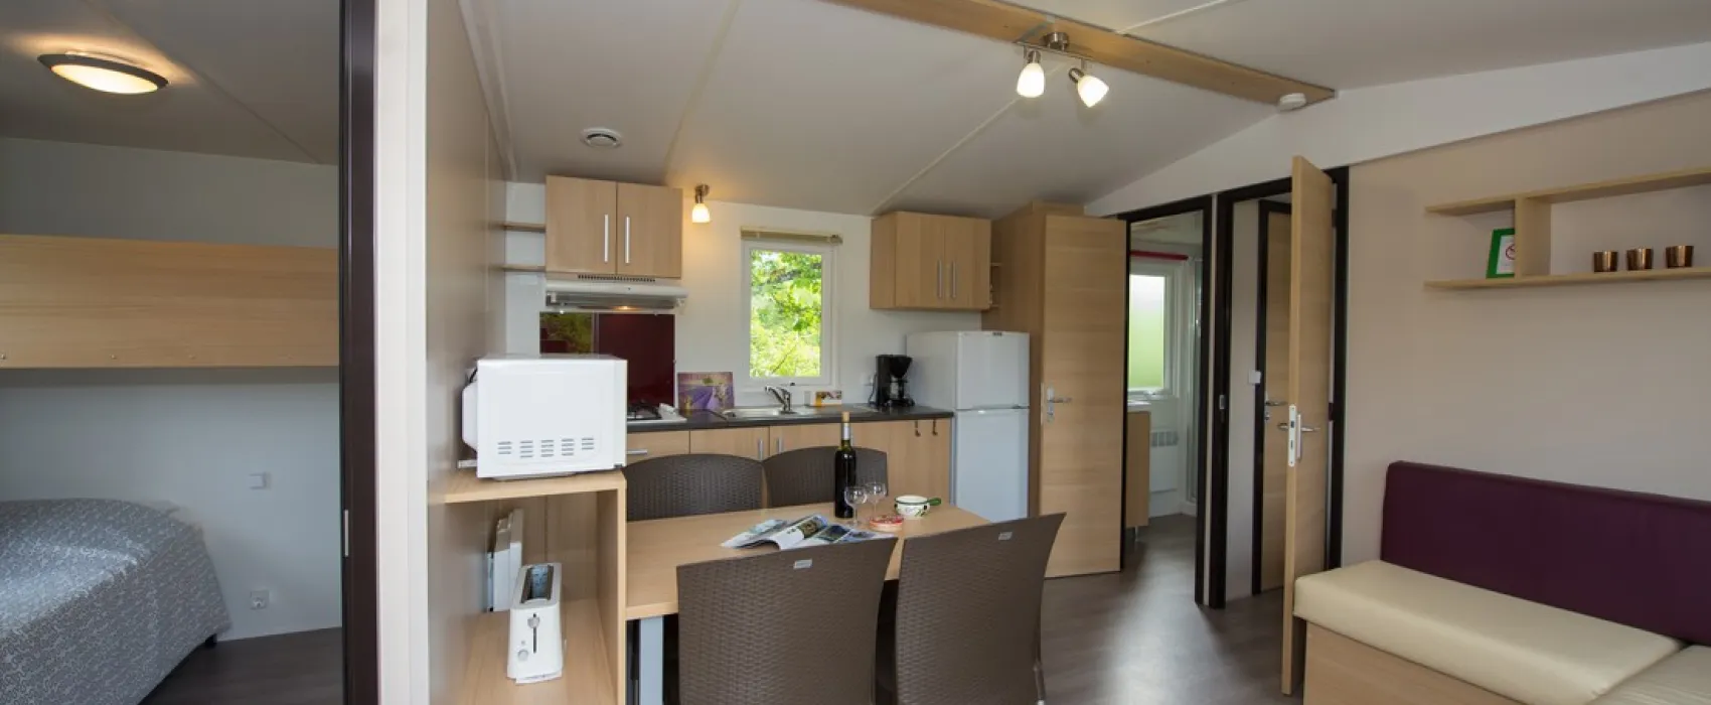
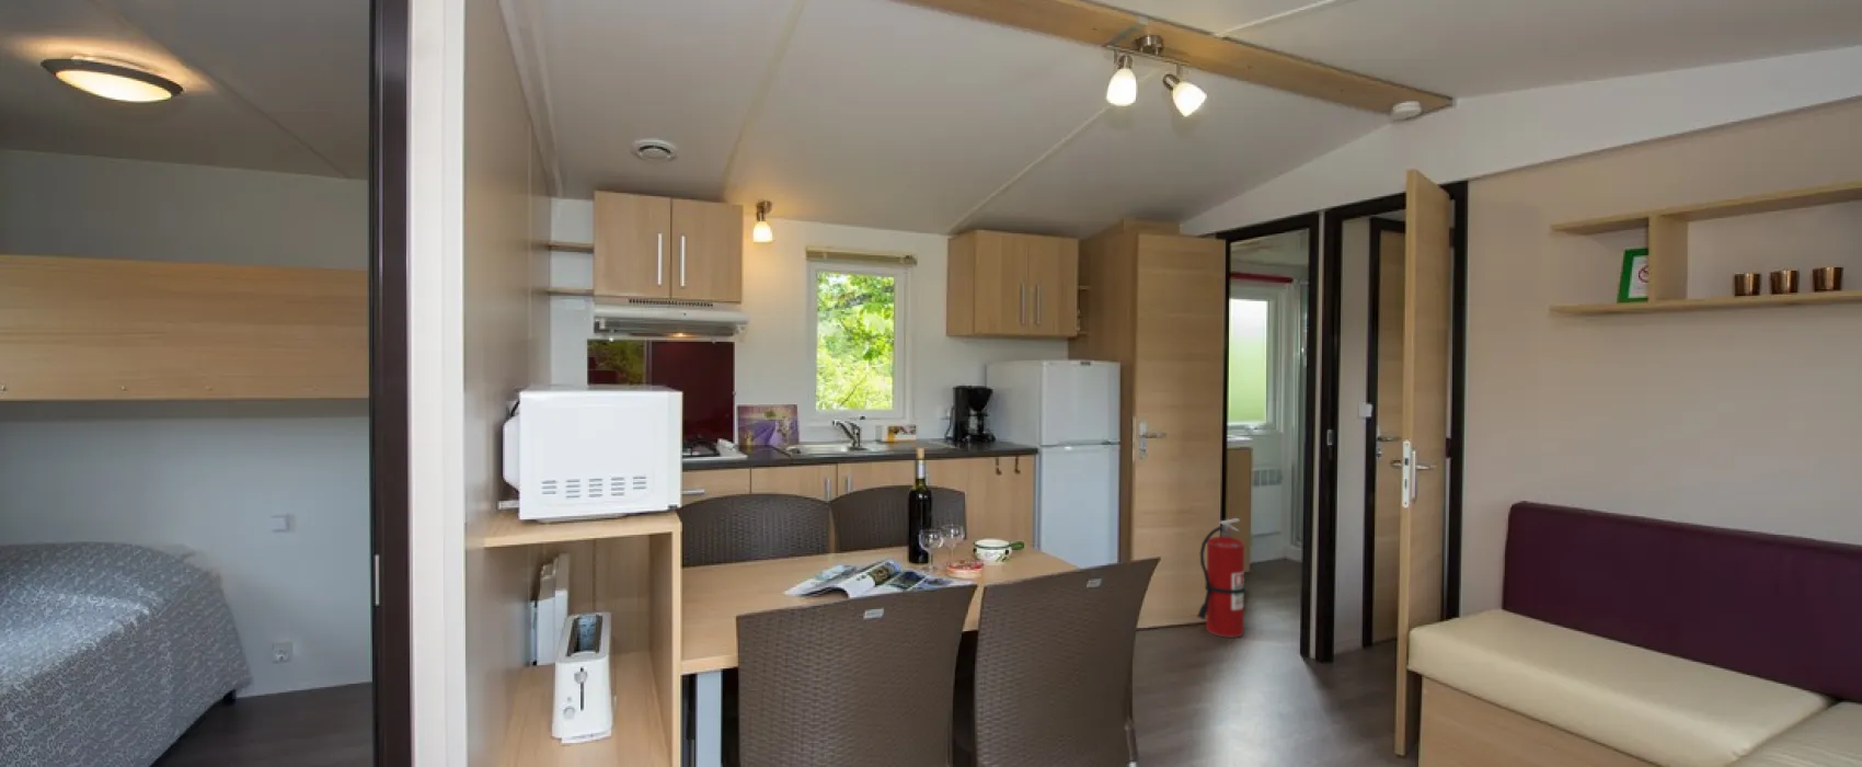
+ fire extinguisher [1196,518,1247,639]
